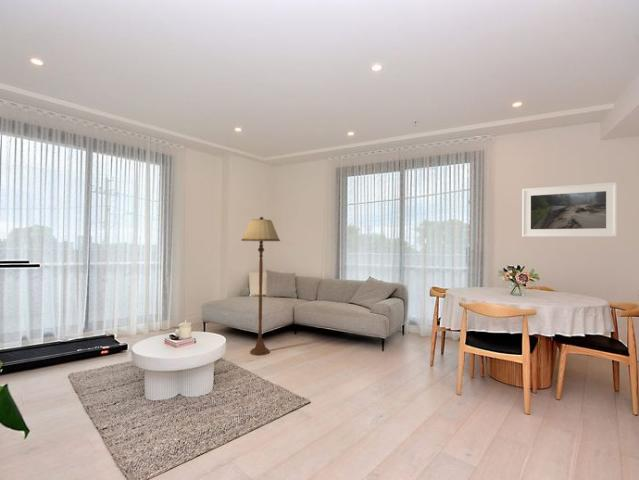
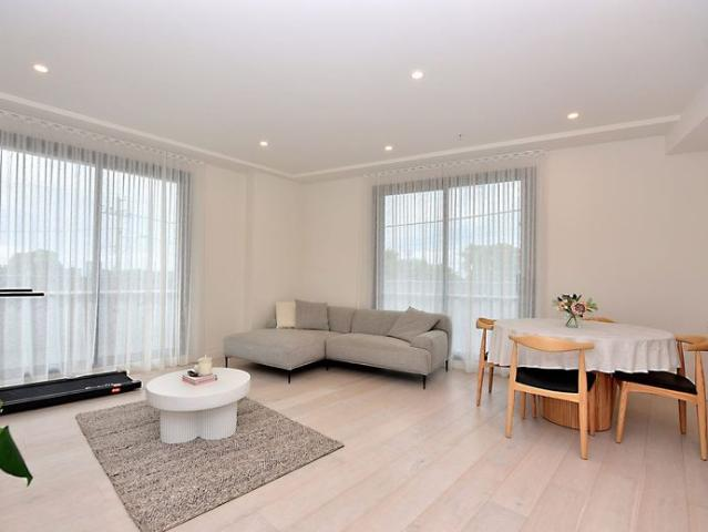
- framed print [521,181,618,238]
- floor lamp [240,216,281,356]
